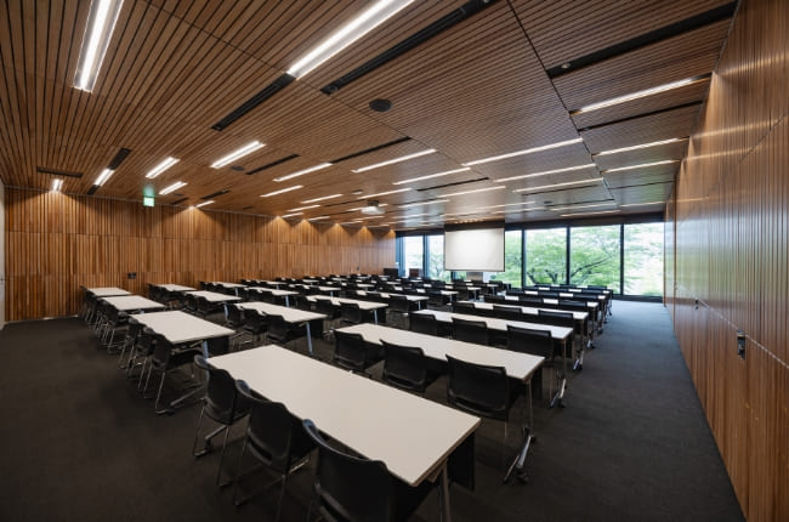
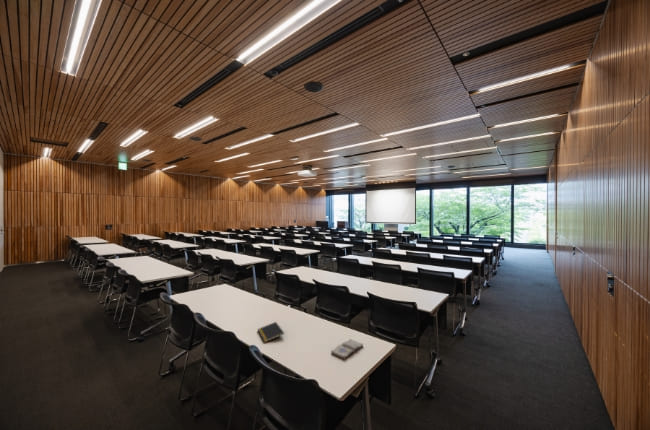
+ notepad [257,321,285,344]
+ diary [330,338,364,361]
